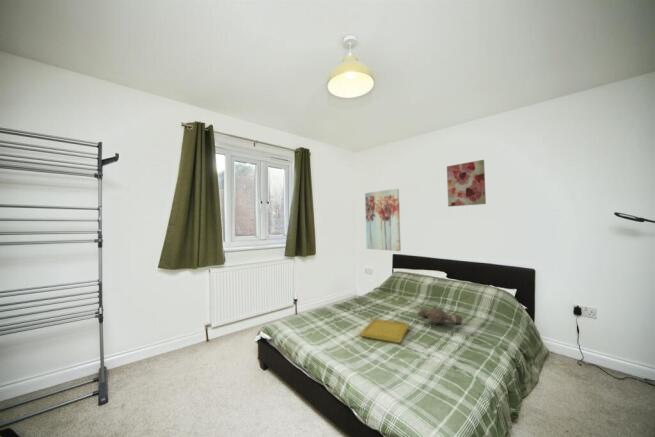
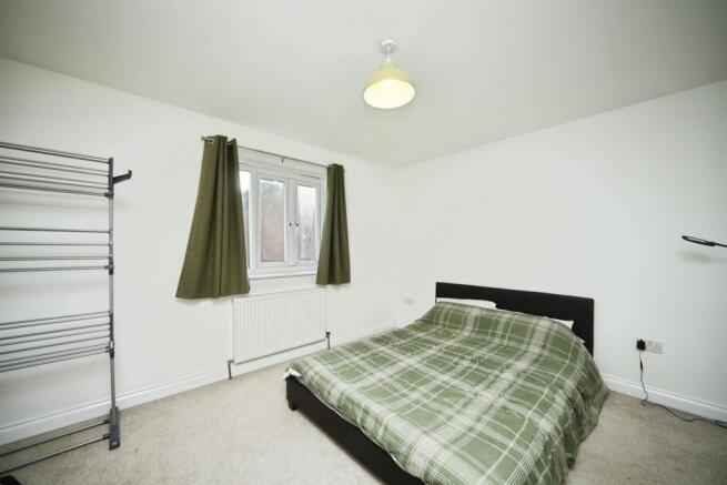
- serving tray [359,317,410,344]
- wall art [364,188,402,252]
- stuffed bear [416,306,464,325]
- wall art [446,159,487,207]
